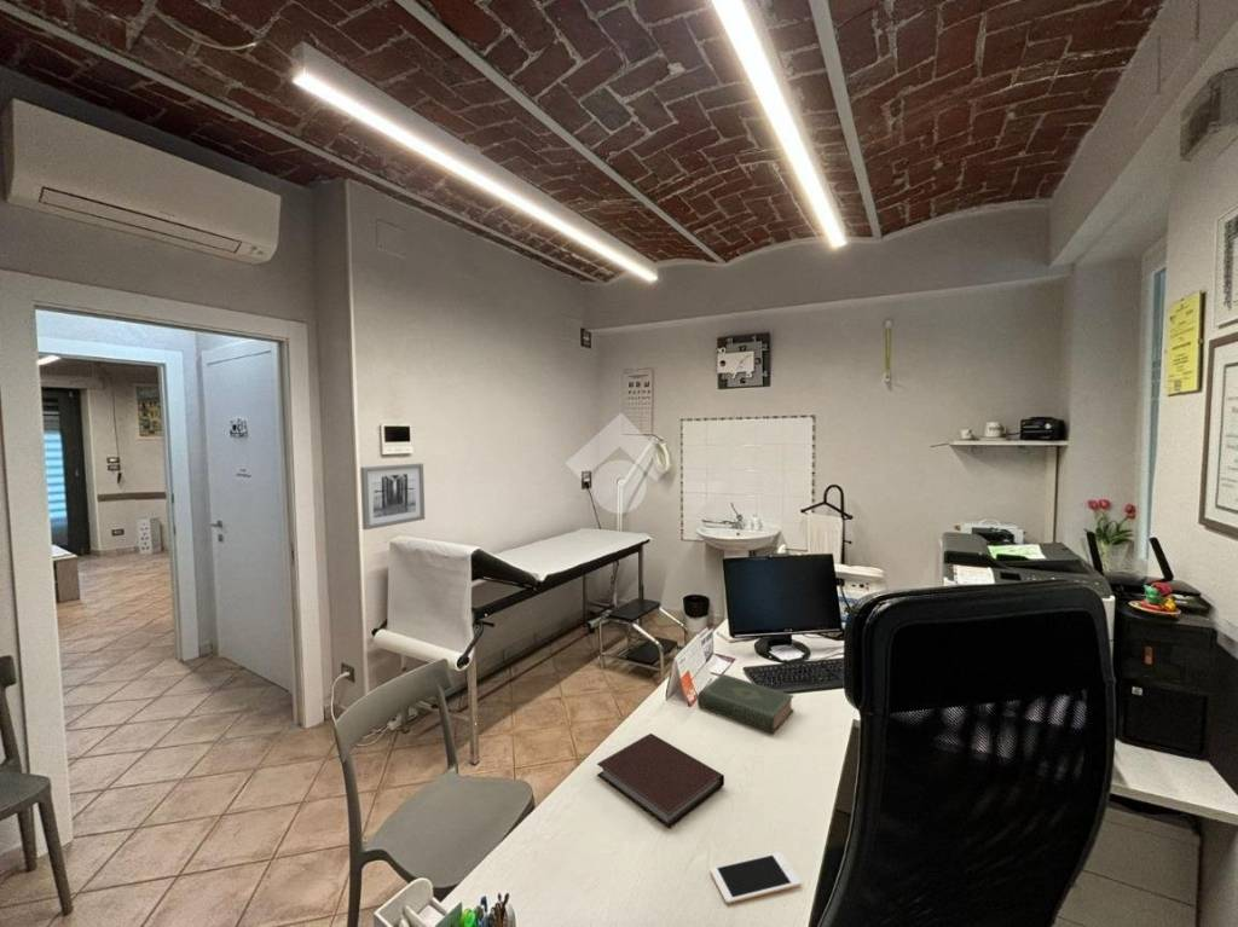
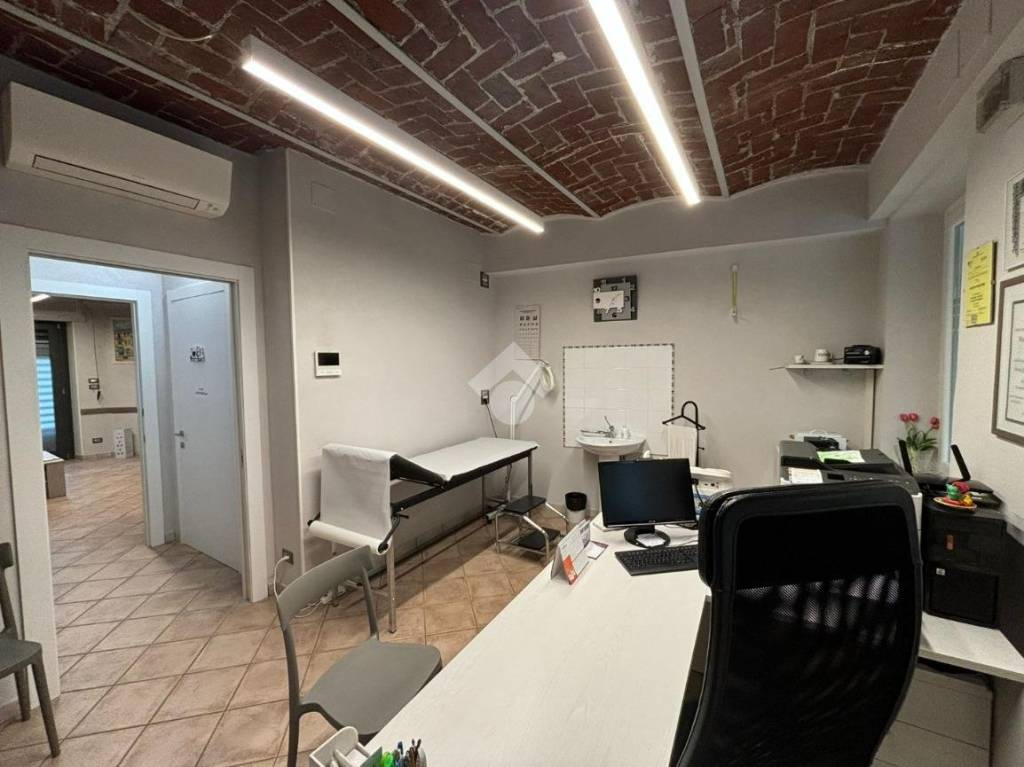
- book [696,673,794,735]
- notebook [596,732,725,829]
- cell phone [710,851,803,905]
- wall art [359,462,426,531]
